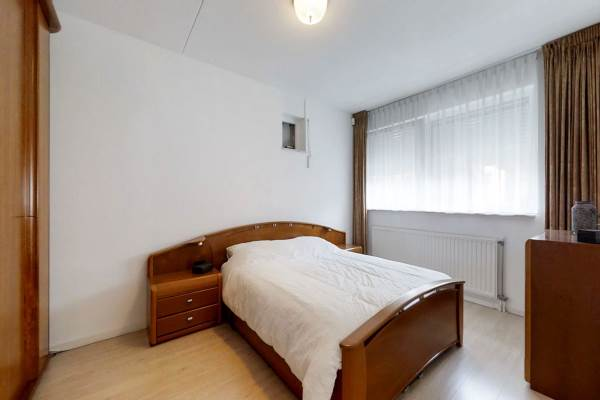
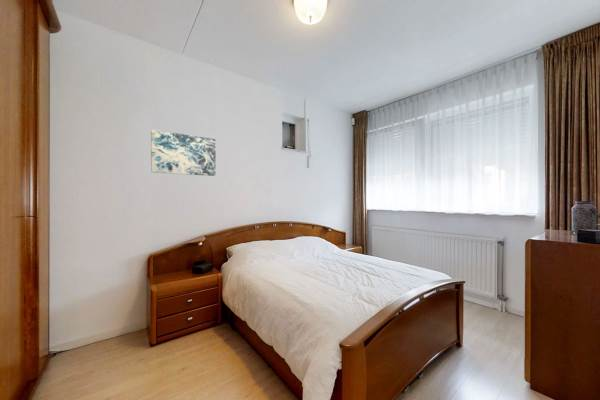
+ wall art [150,129,217,177]
